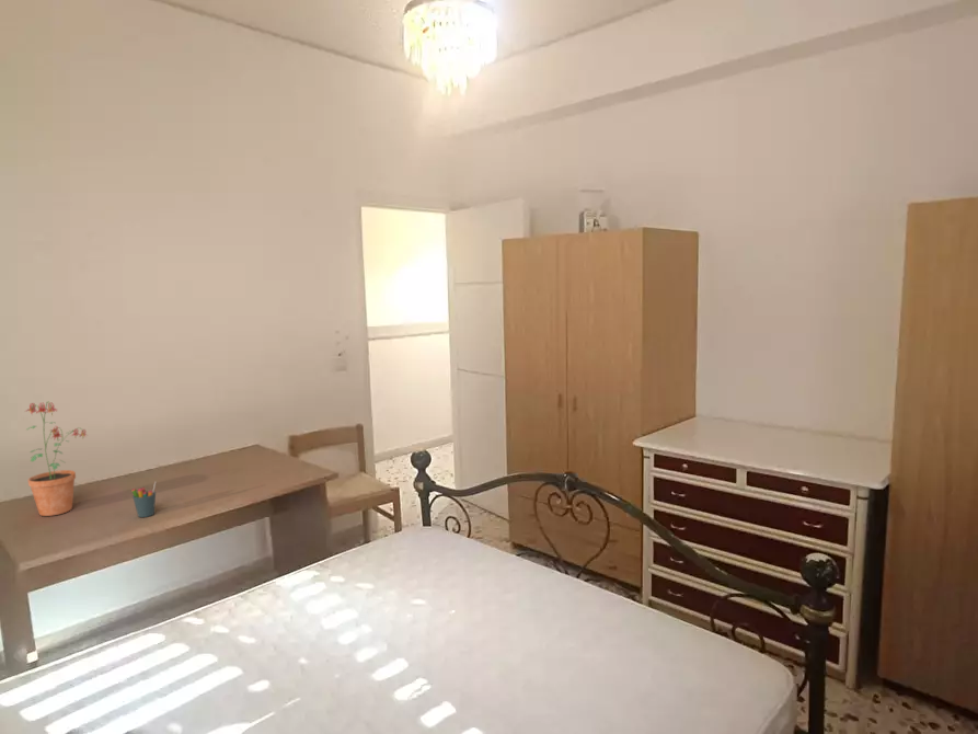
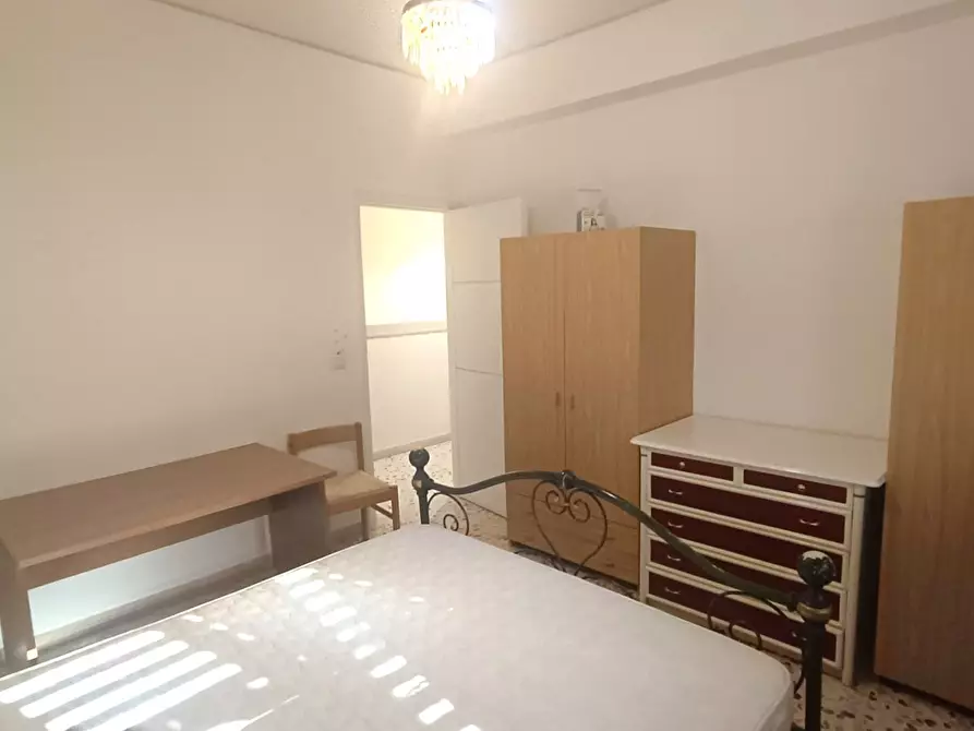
- potted plant [24,400,89,517]
- pen holder [130,481,157,518]
